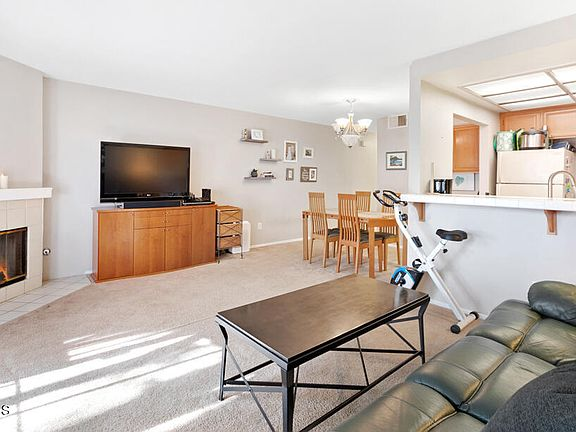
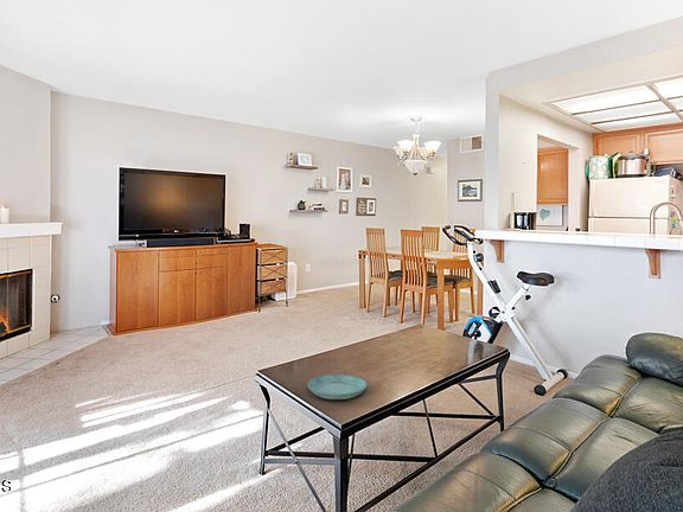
+ saucer [307,375,368,401]
